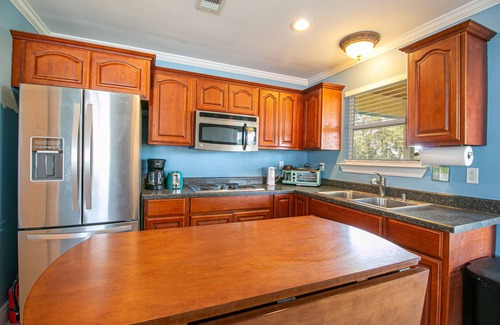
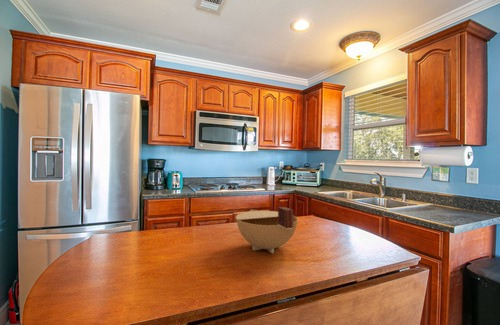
+ bowl [235,206,299,254]
